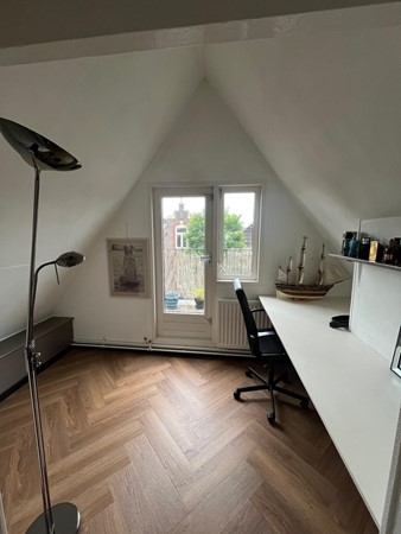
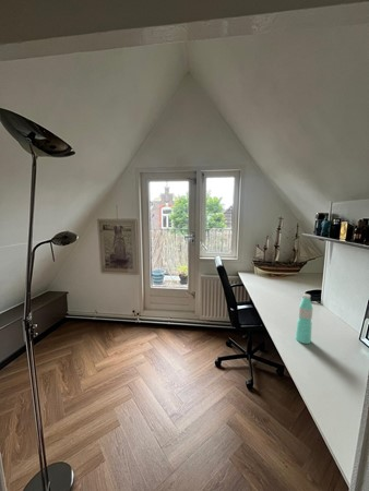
+ water bottle [294,292,313,345]
